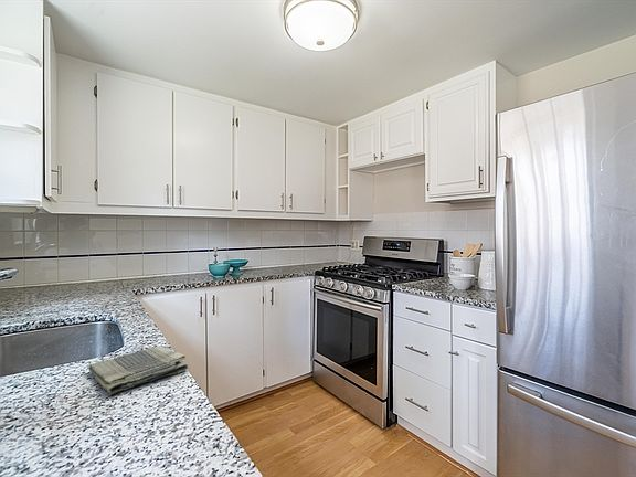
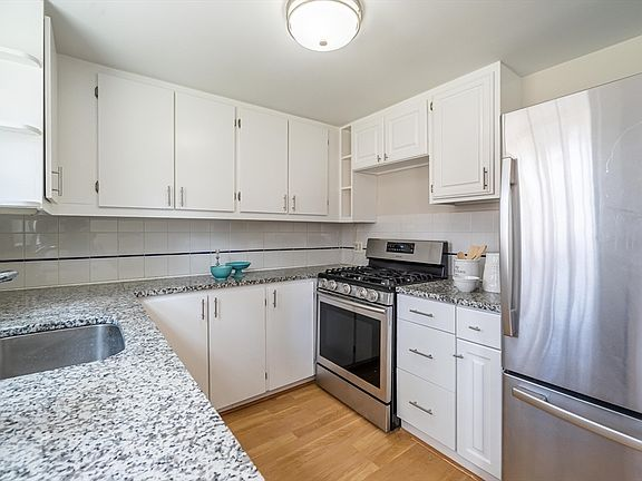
- dish towel [88,346,189,395]
